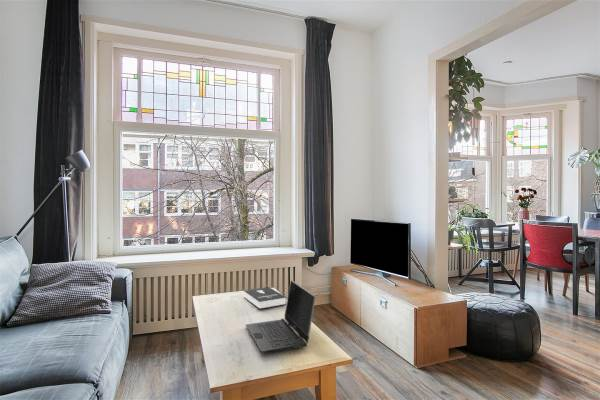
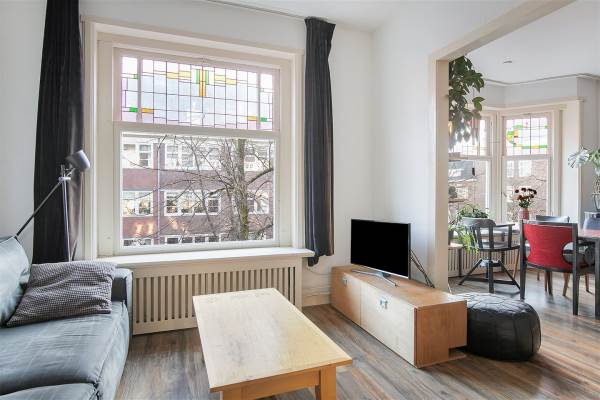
- laptop computer [245,279,317,354]
- booklet [243,286,287,310]
